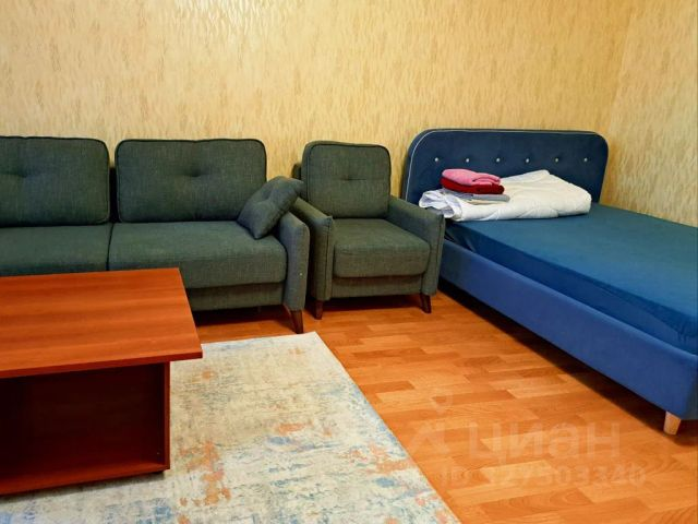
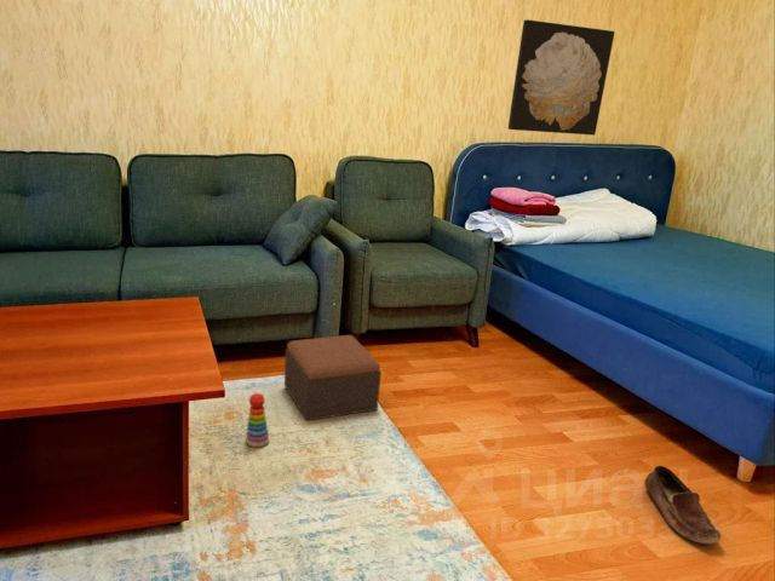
+ footstool [283,334,383,422]
+ stacking toy [245,392,270,448]
+ shoe [643,465,722,545]
+ wall art [507,18,616,137]
